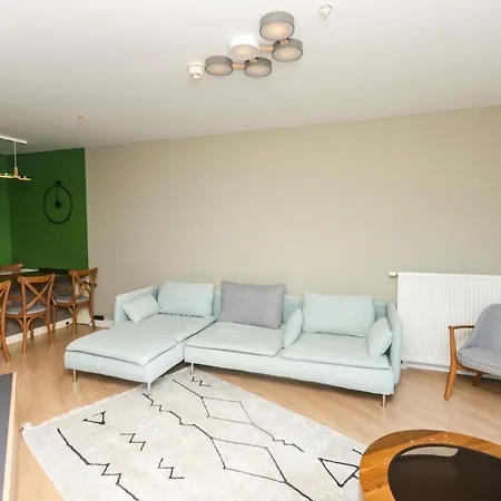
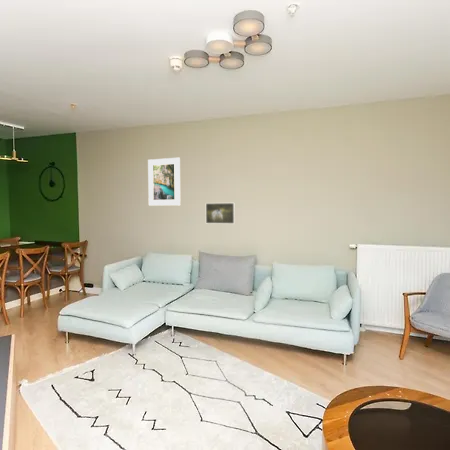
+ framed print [147,157,181,207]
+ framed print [205,202,236,225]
